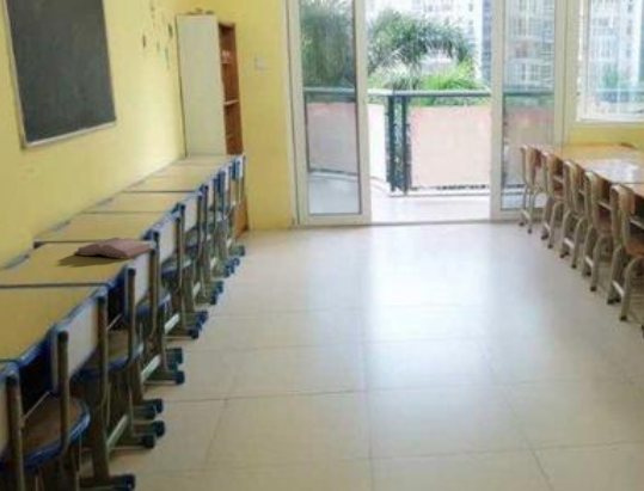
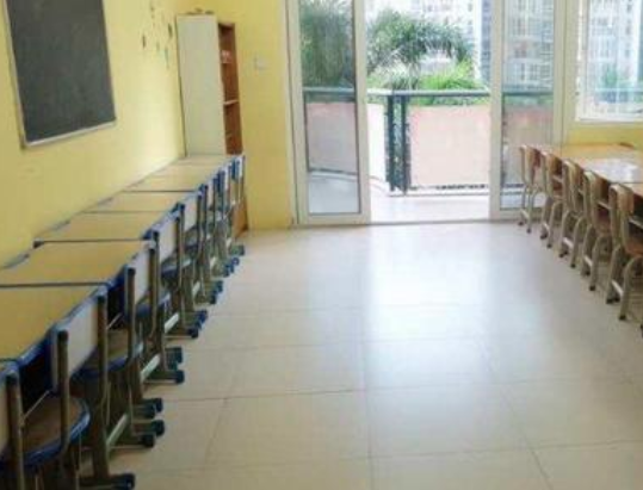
- hardback book [72,237,153,260]
